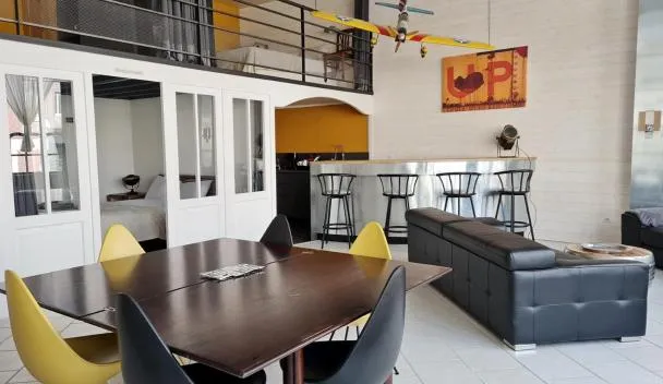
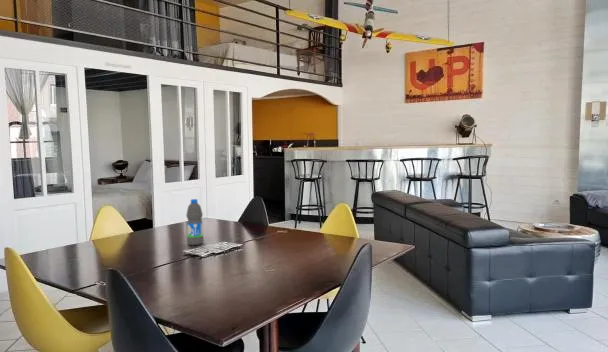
+ water bottle [185,198,205,246]
